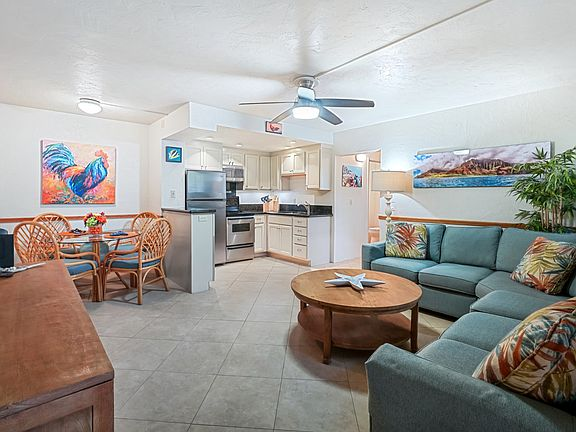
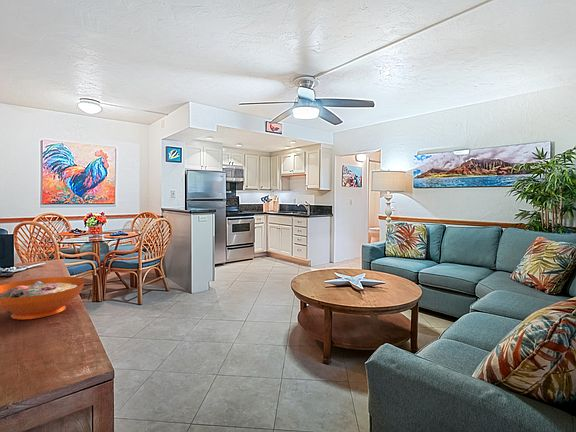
+ decorative bowl [0,276,86,320]
